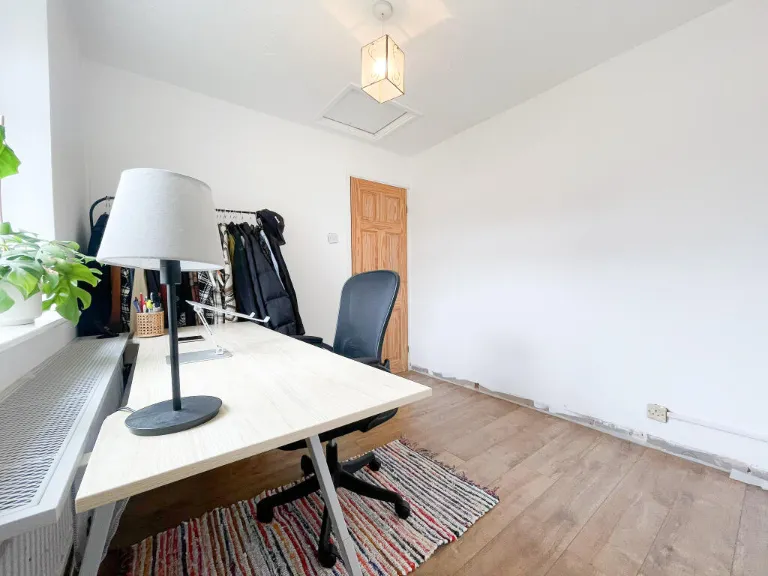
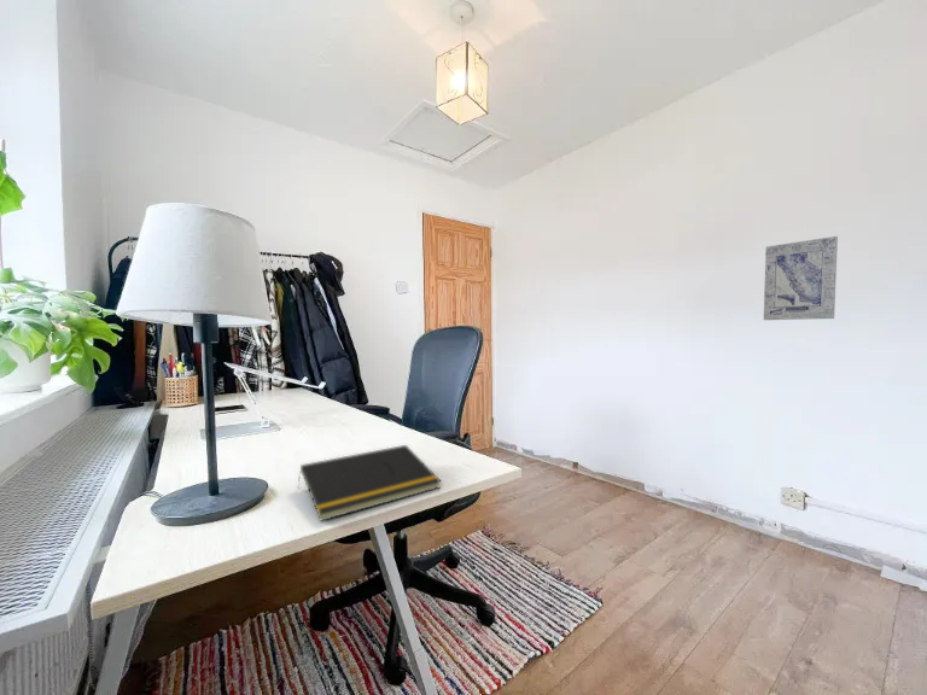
+ wall art [763,235,839,321]
+ notepad [296,444,443,522]
